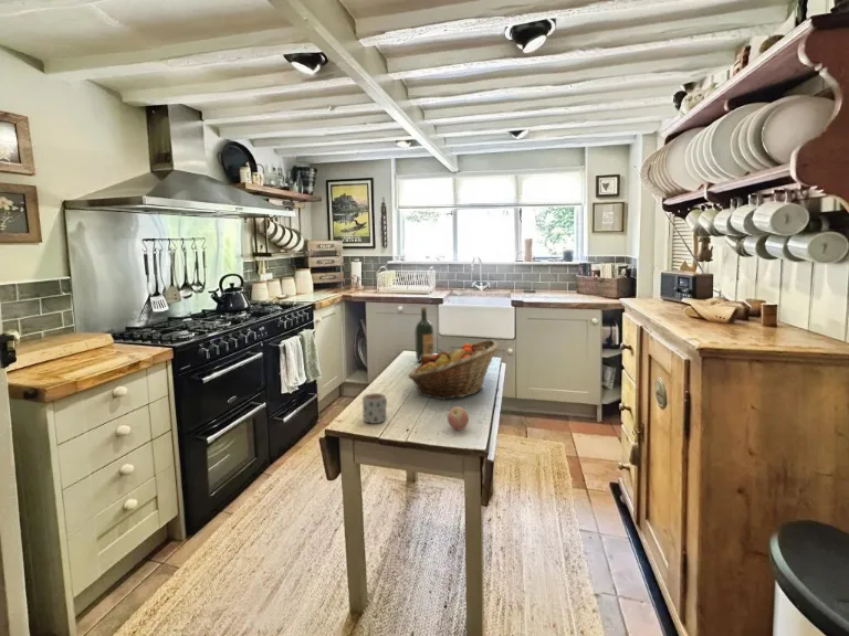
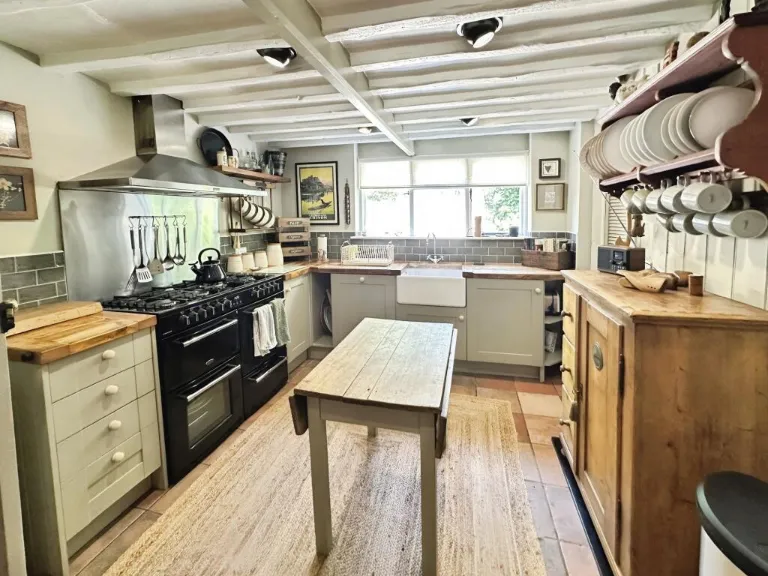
- wine bottle [413,306,434,363]
- apple [447,405,470,432]
- fruit basket [407,339,500,401]
- mug [361,392,388,424]
